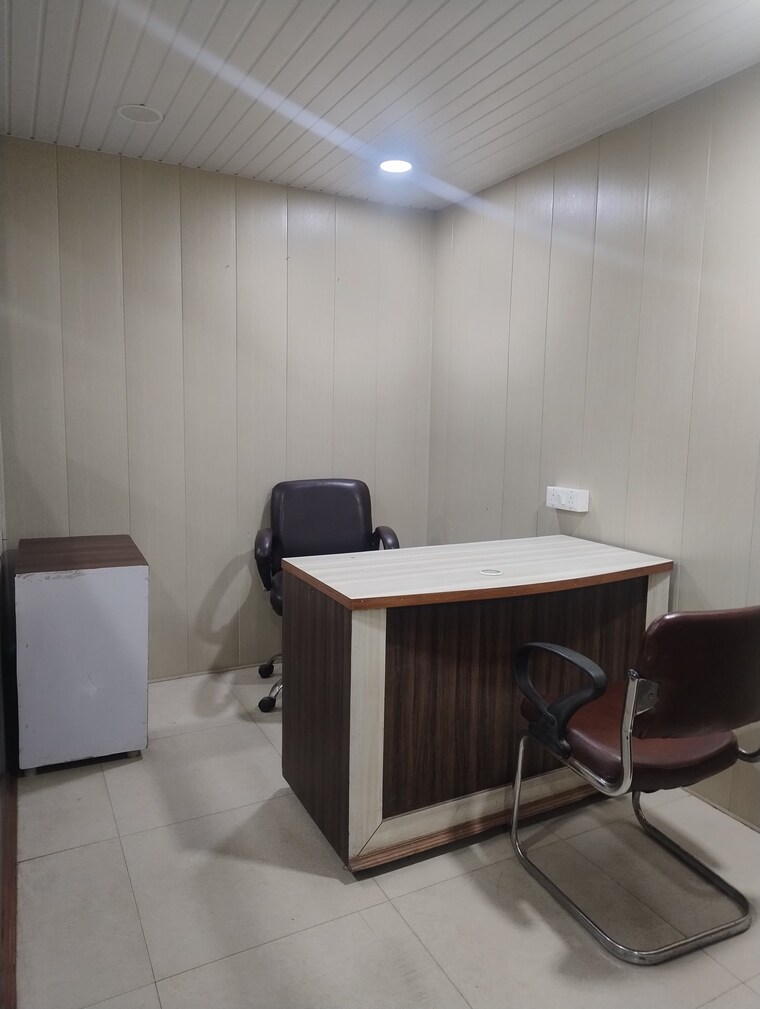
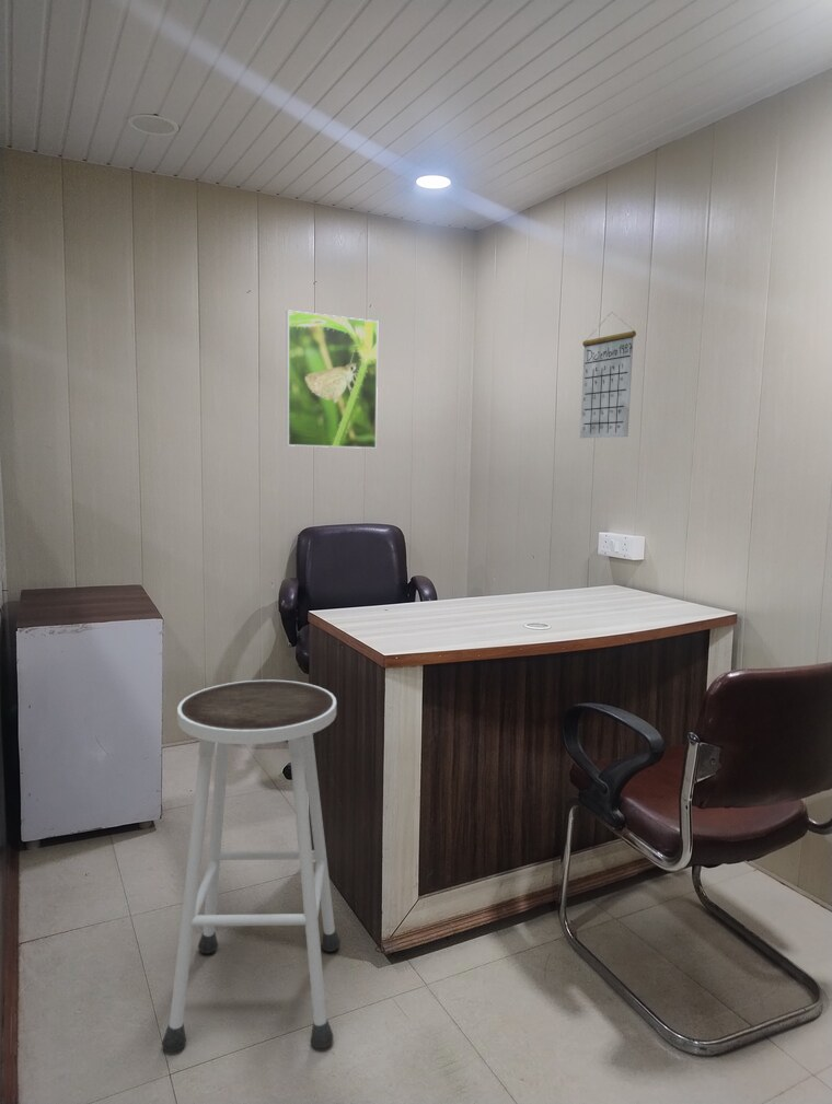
+ stool [161,678,342,1053]
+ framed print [285,310,379,450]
+ calendar [579,311,637,439]
